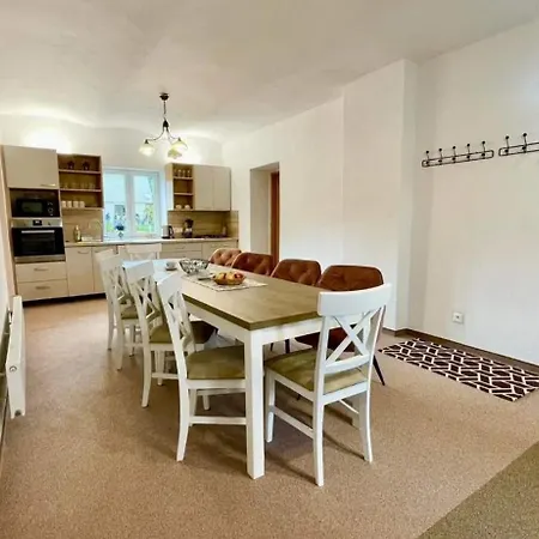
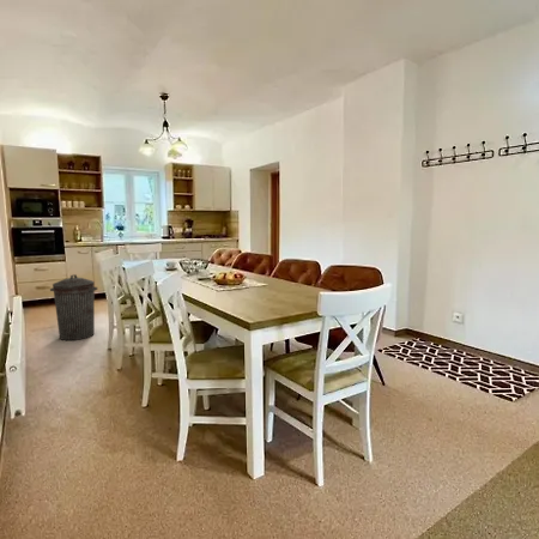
+ trash can [49,273,98,341]
